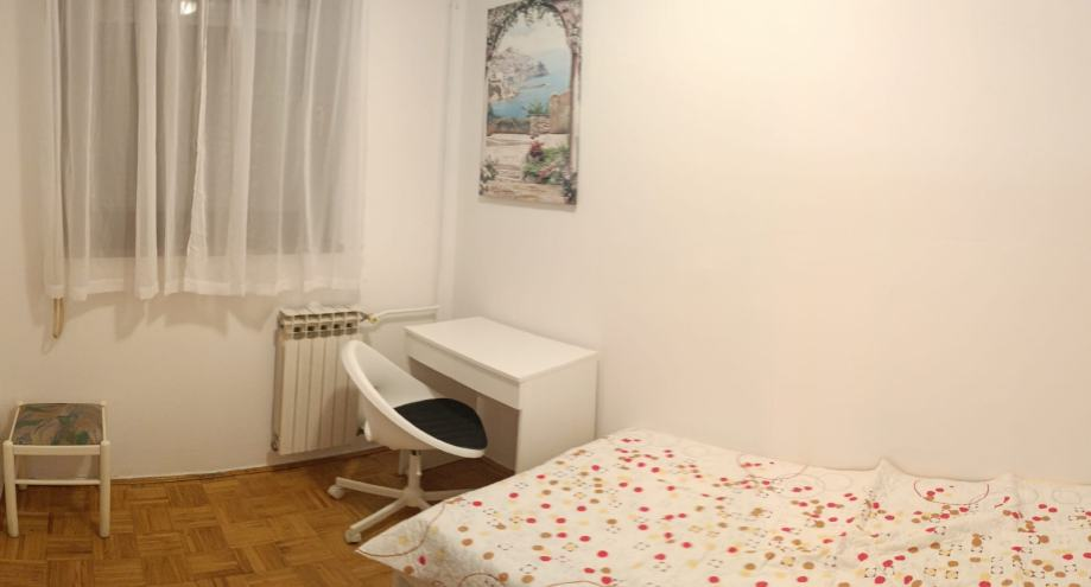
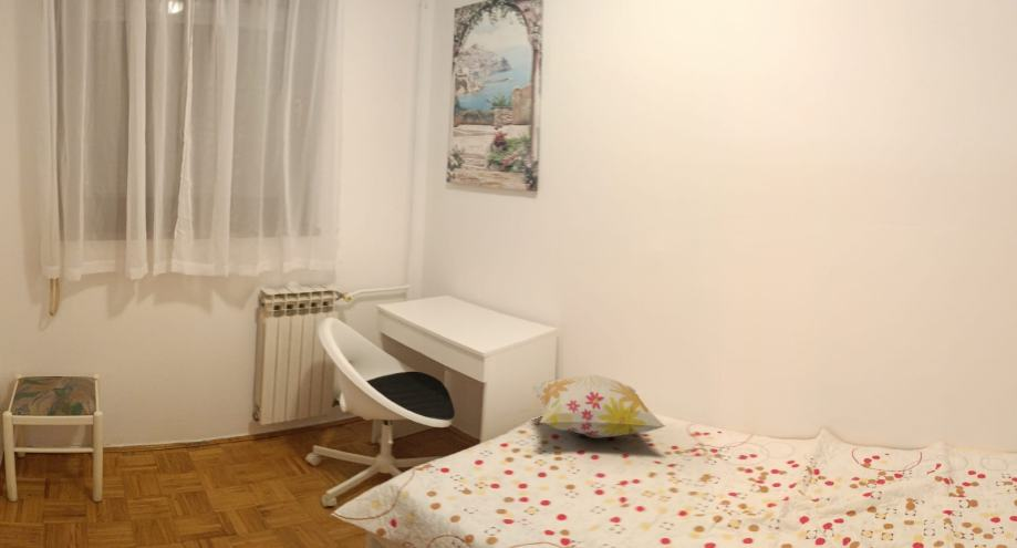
+ decorative pillow [529,373,666,440]
